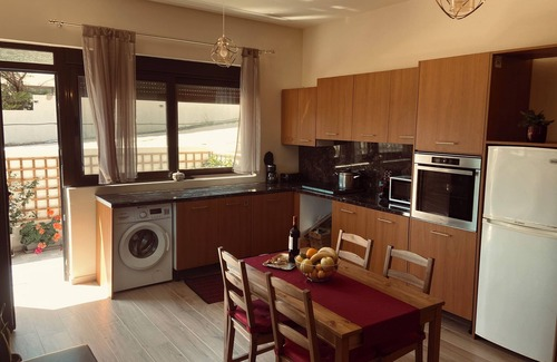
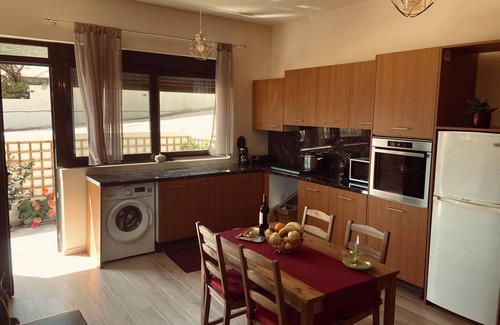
+ candle holder [340,236,373,271]
